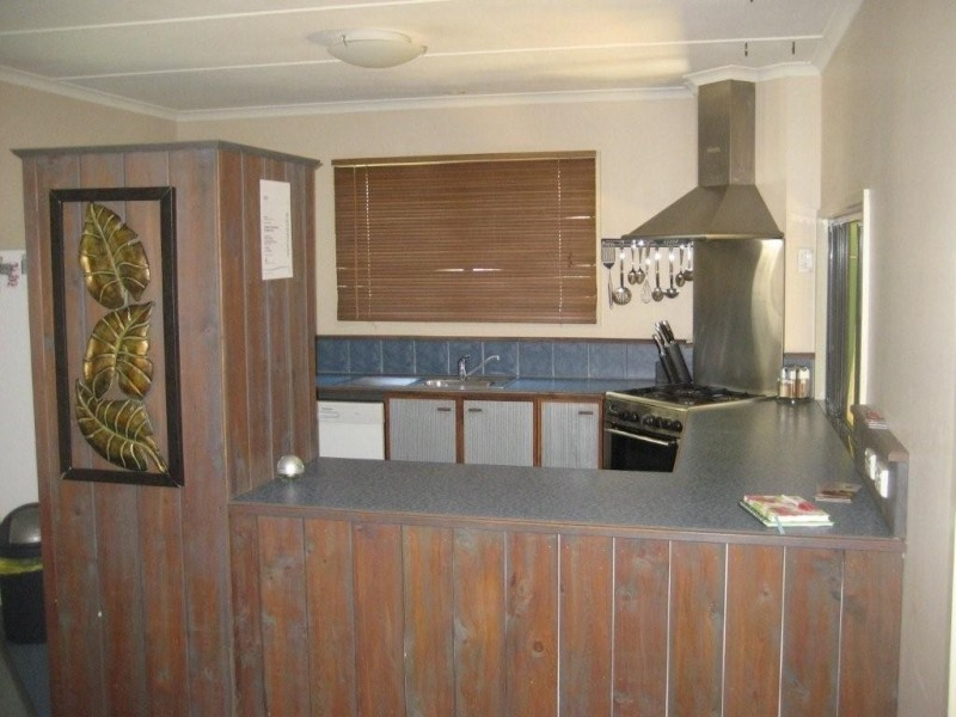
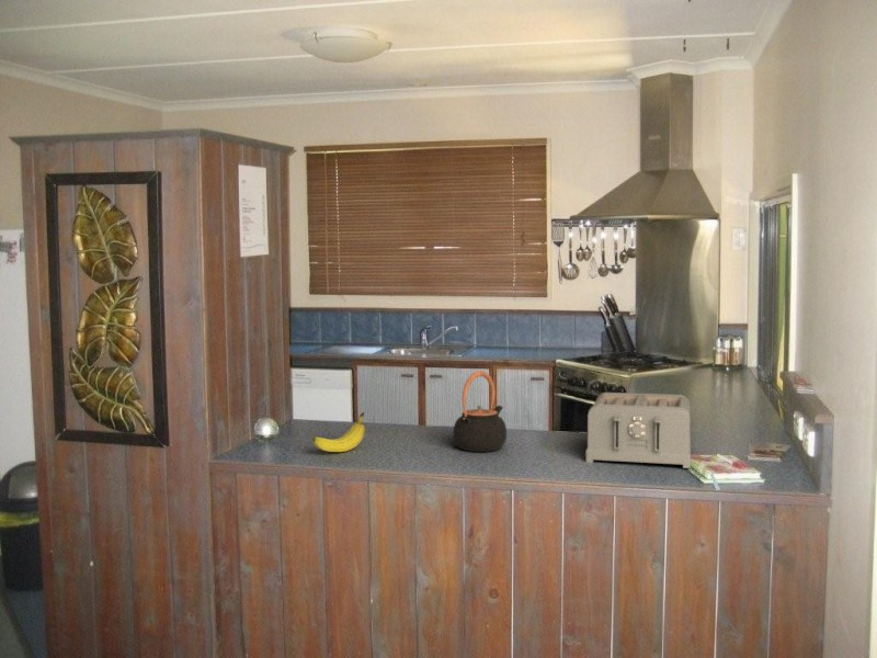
+ fruit [311,411,366,453]
+ teapot [453,370,508,453]
+ toaster [584,392,692,469]
